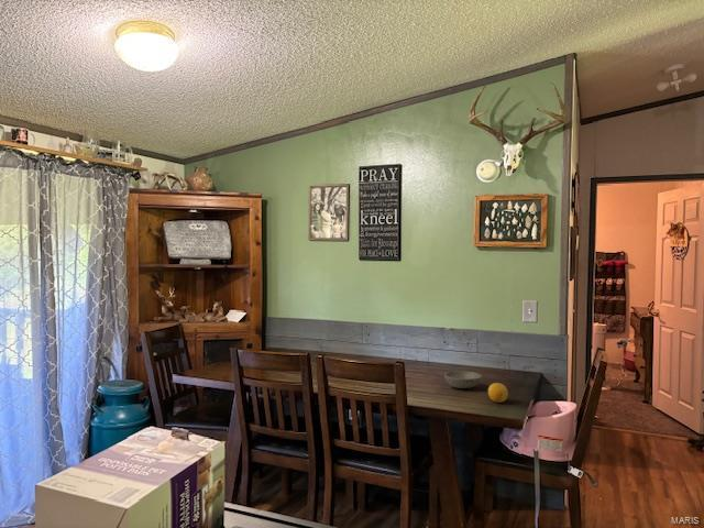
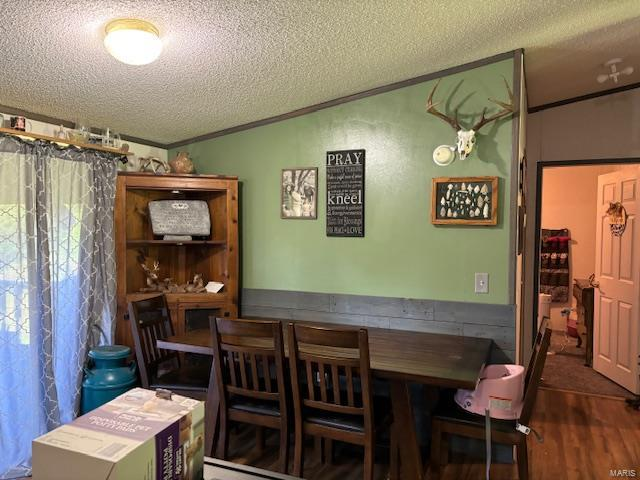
- soup bowl [443,370,483,389]
- fruit [487,382,509,404]
